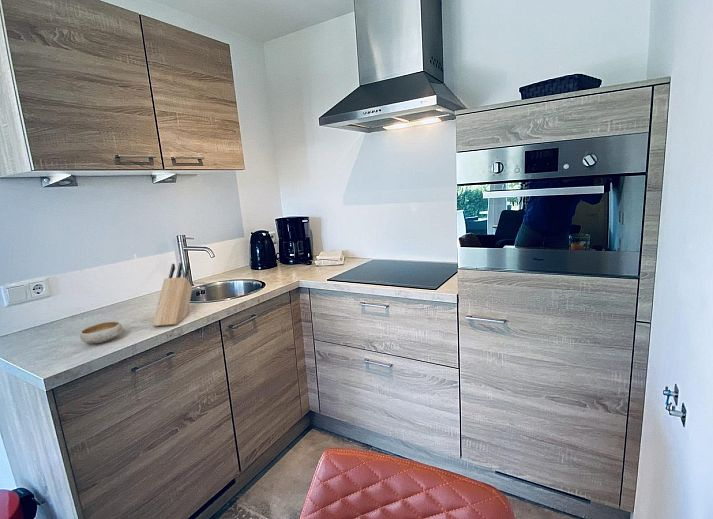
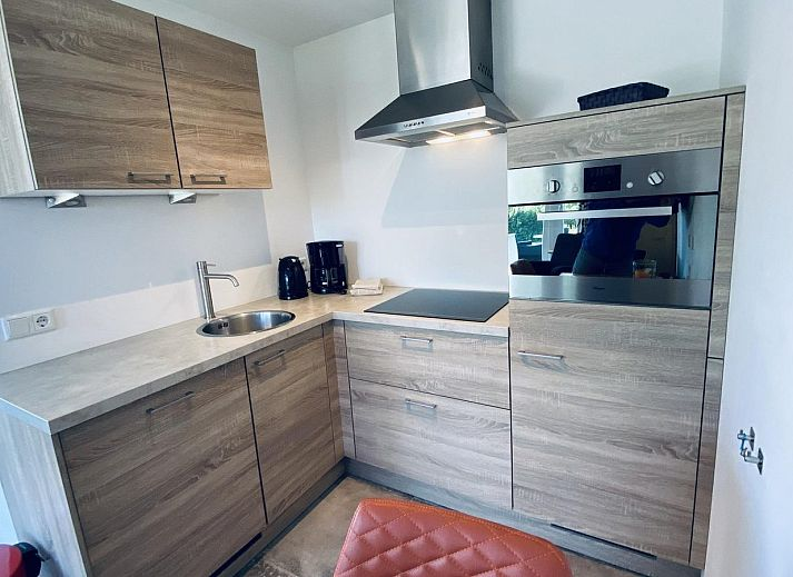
- bowl [79,320,124,344]
- knife block [151,261,193,328]
